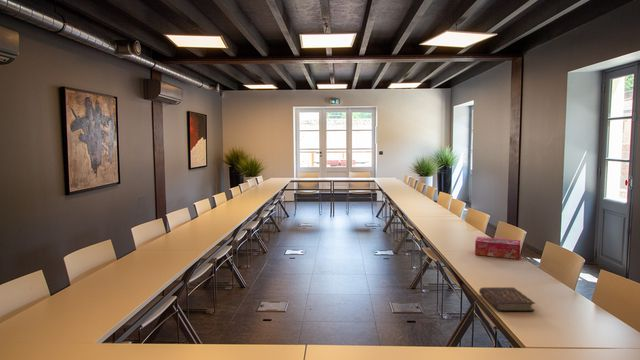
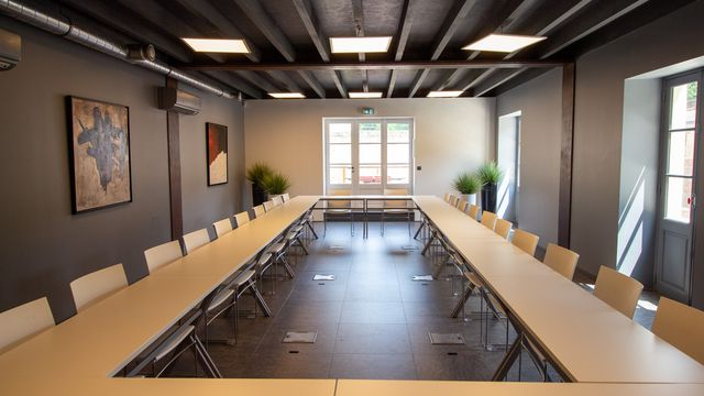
- tissue box [474,236,521,260]
- book [478,286,536,312]
